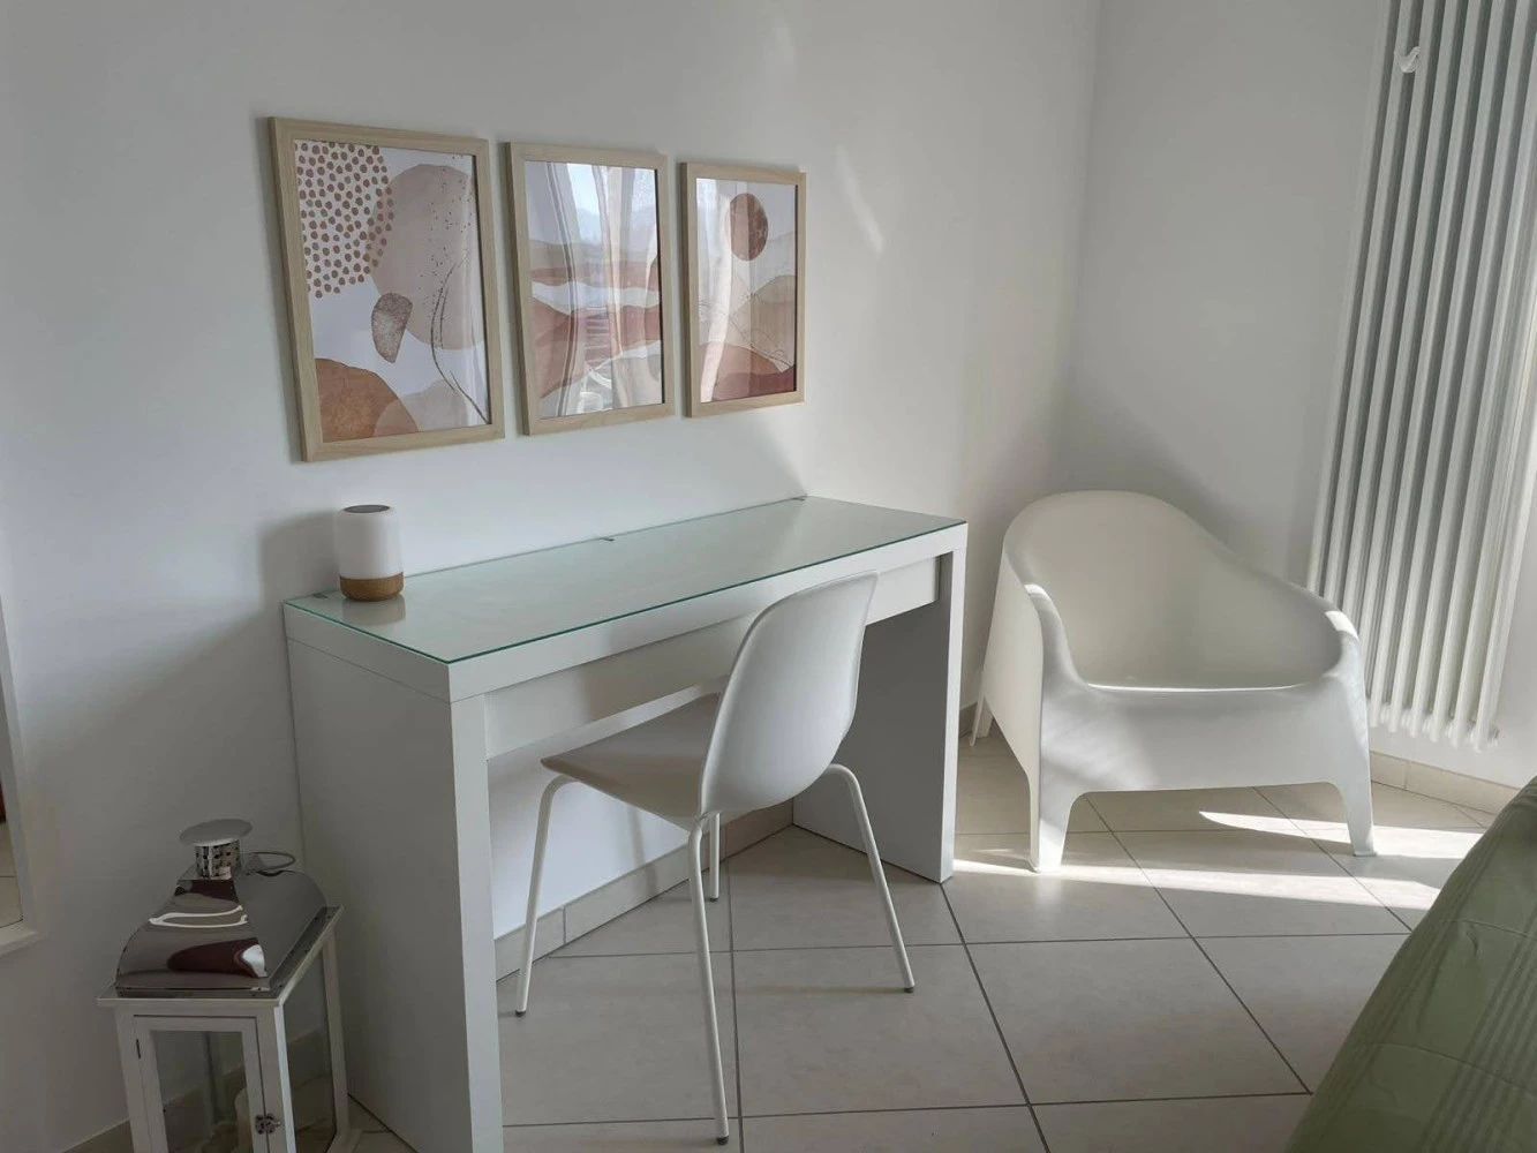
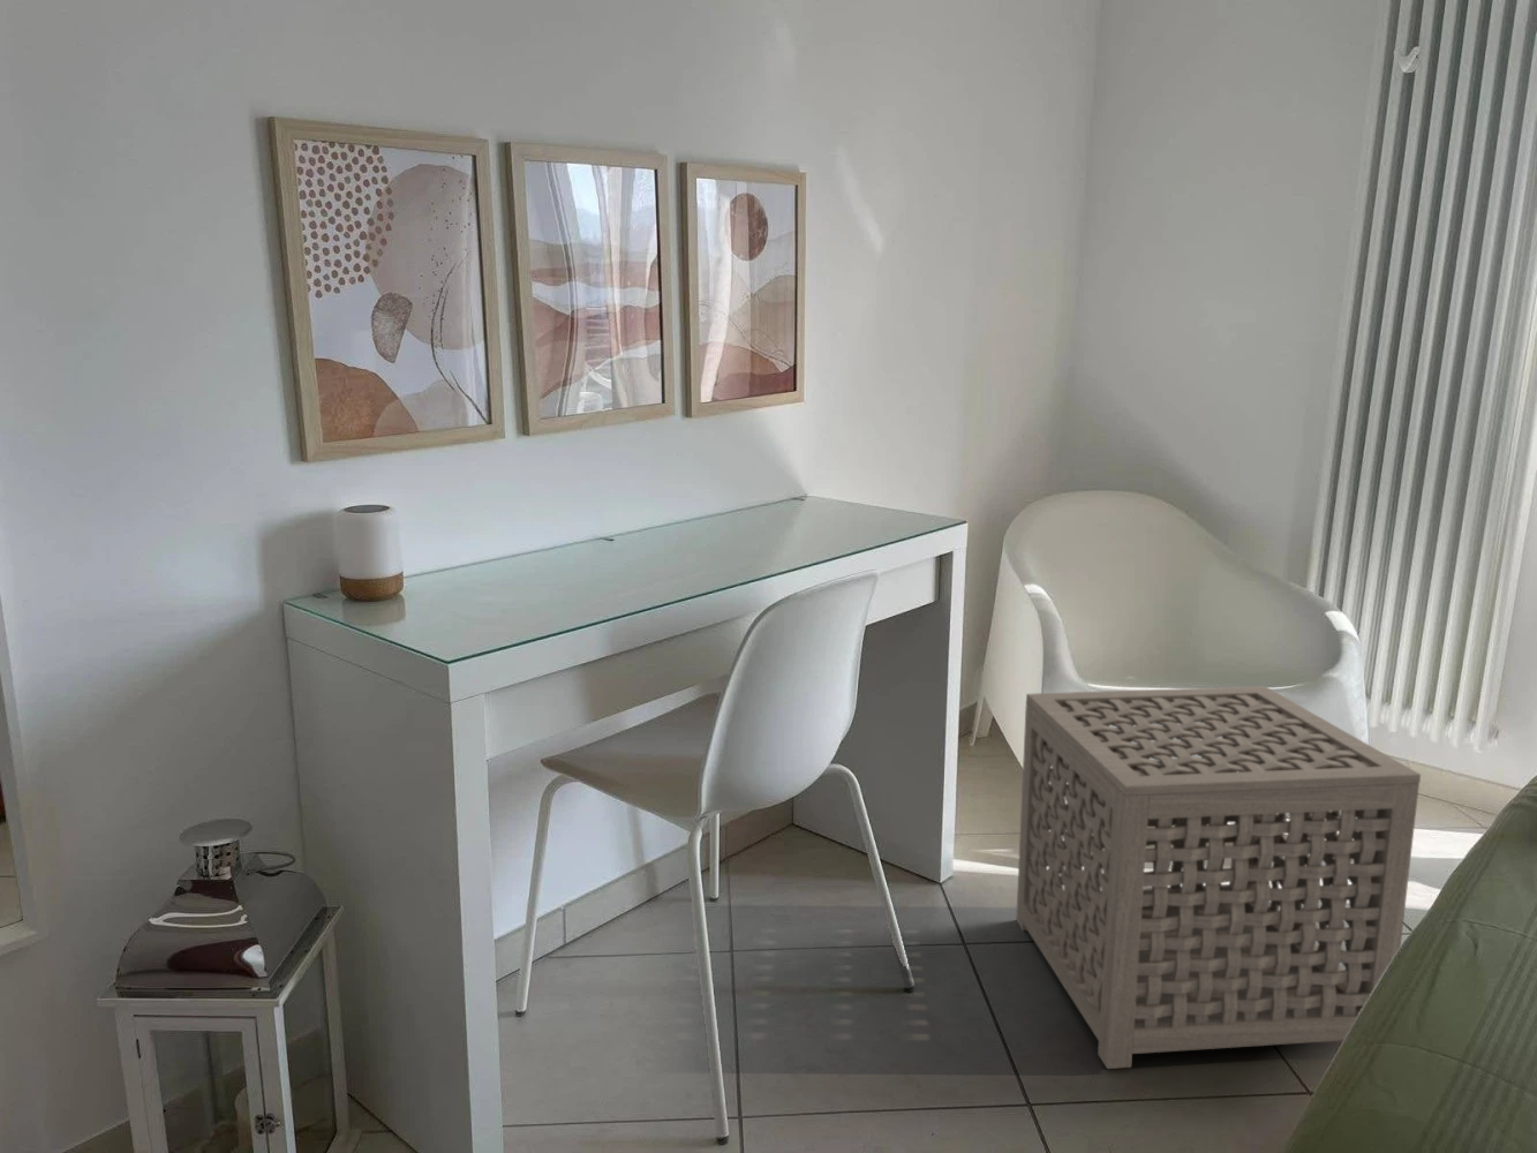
+ side table [1015,684,1422,1069]
